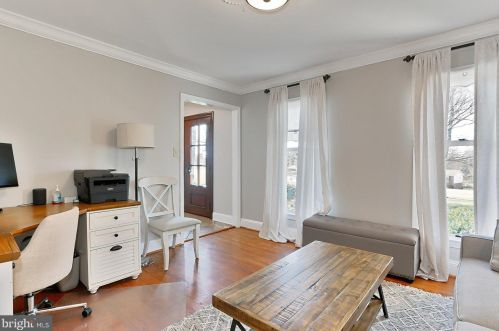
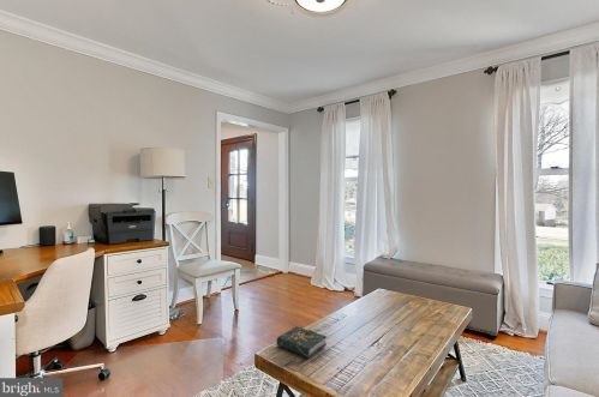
+ book [276,325,328,359]
